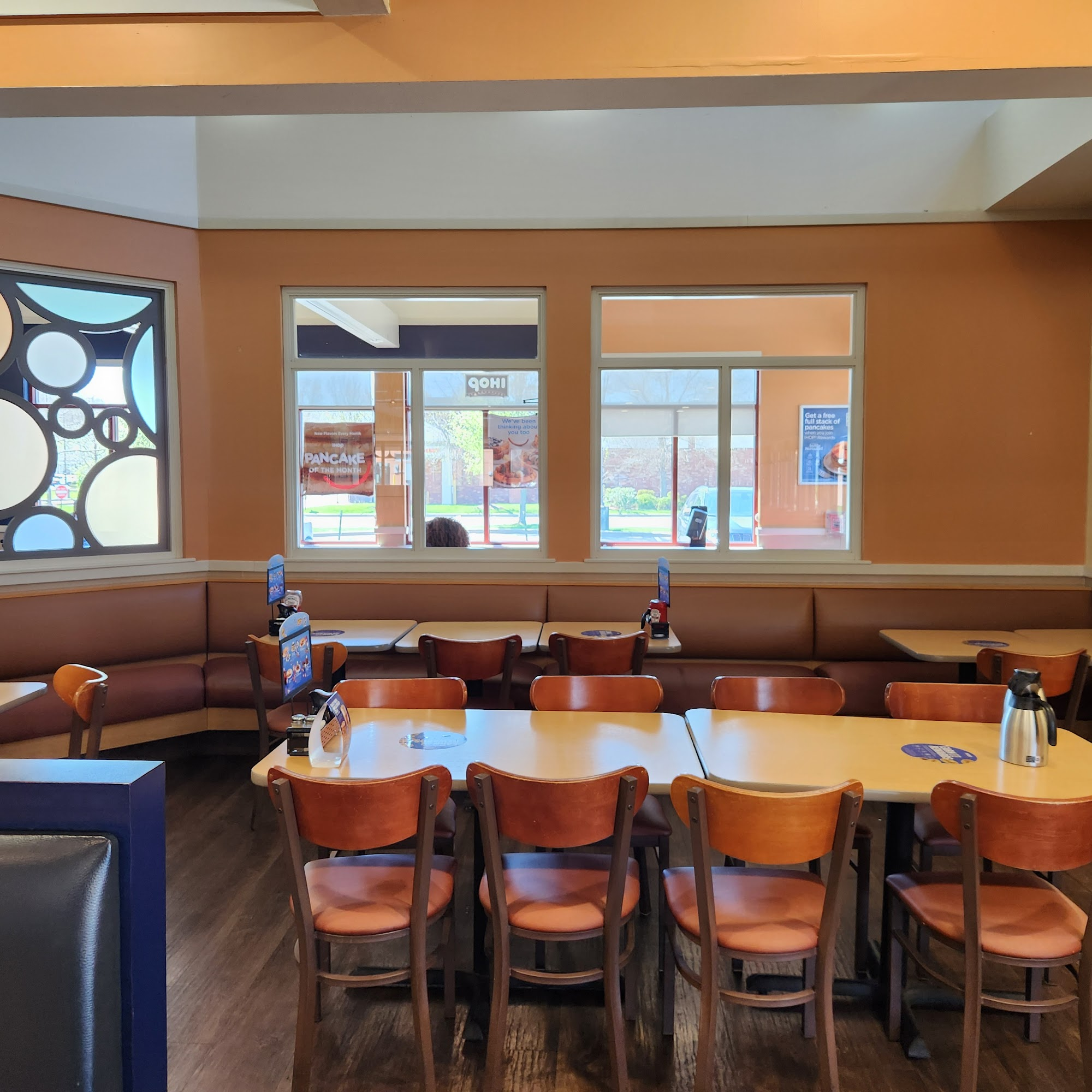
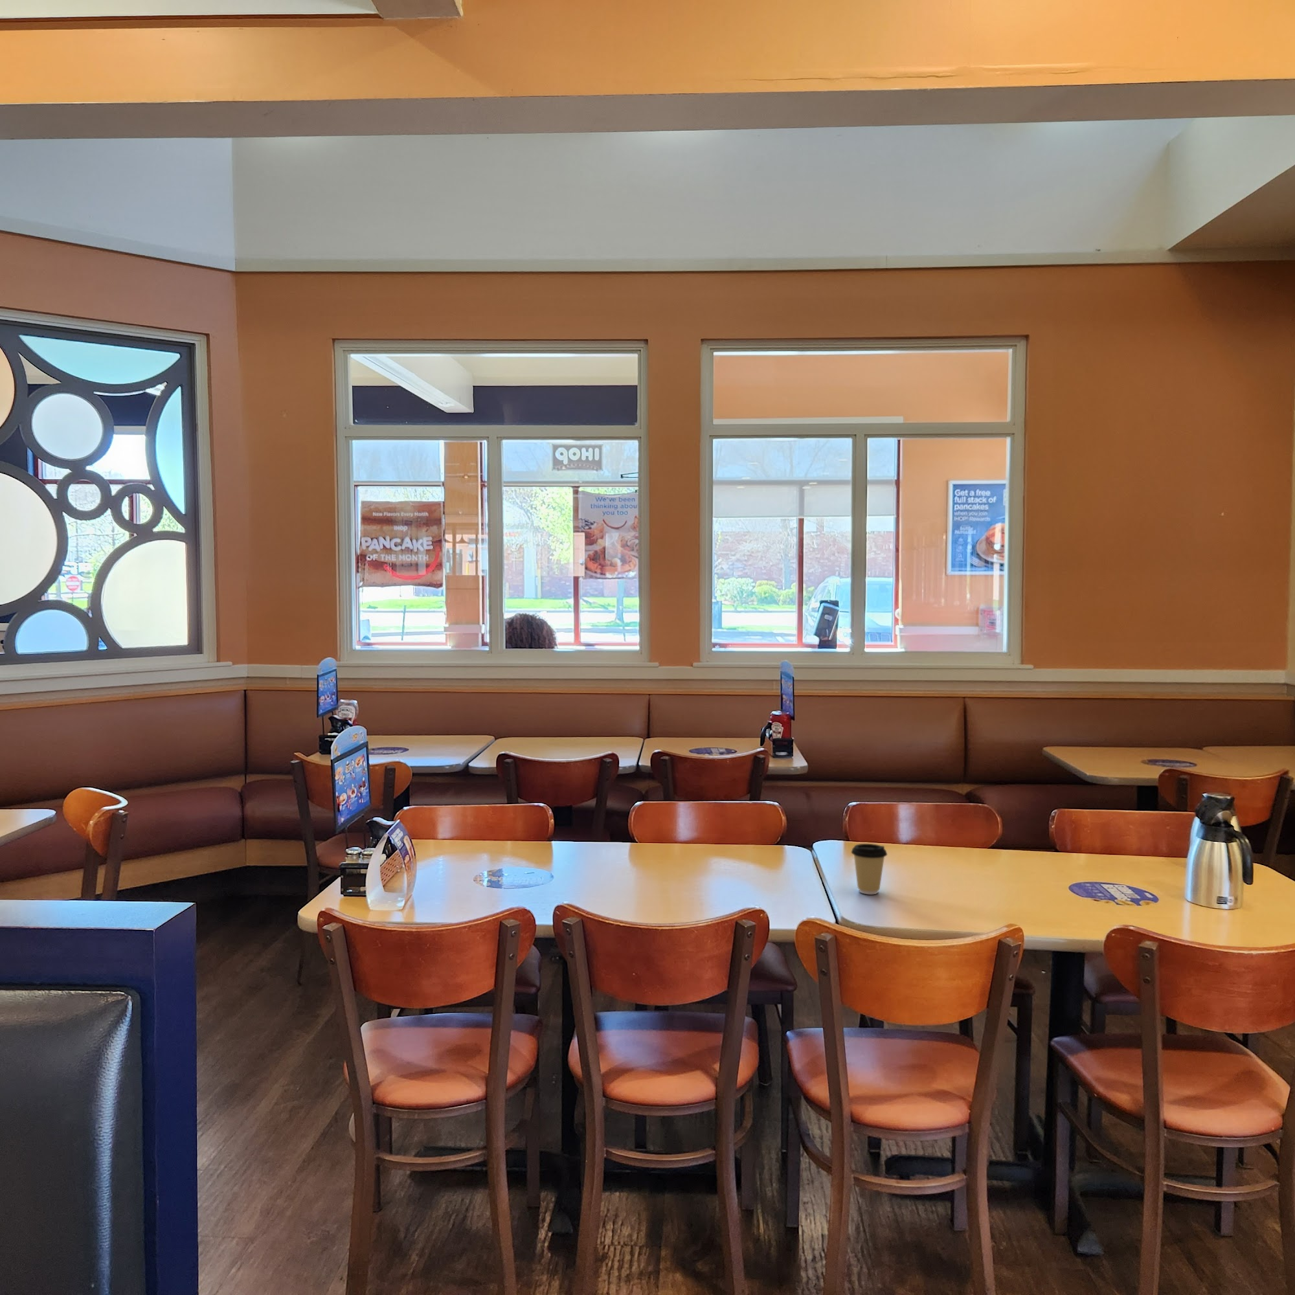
+ coffee cup [850,843,888,895]
